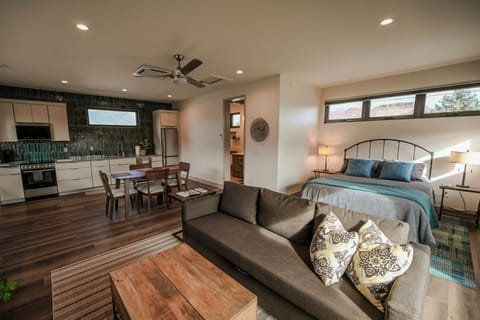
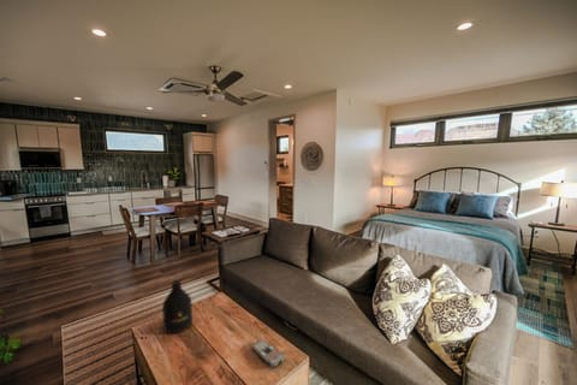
+ bottle [161,279,194,334]
+ remote control [251,339,286,368]
